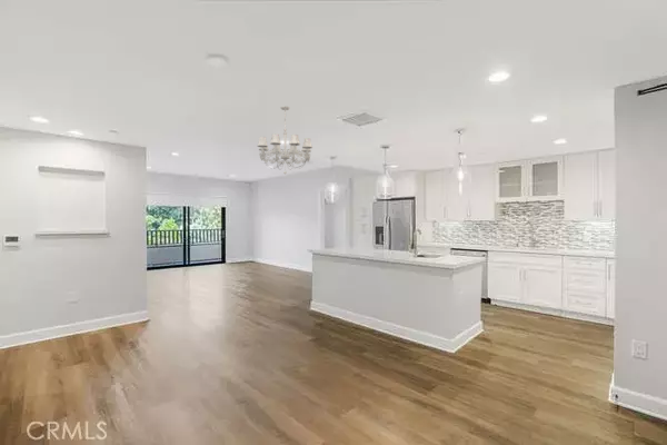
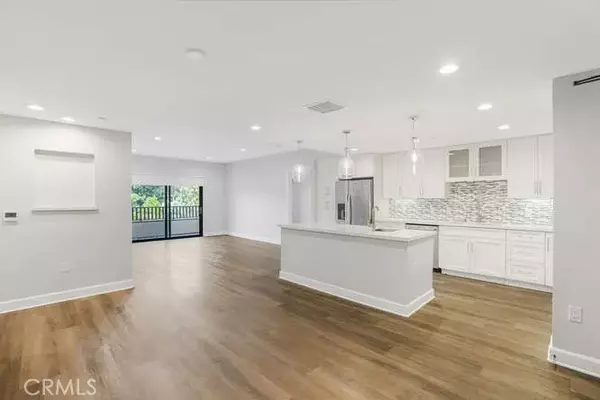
- chandelier [257,106,313,175]
